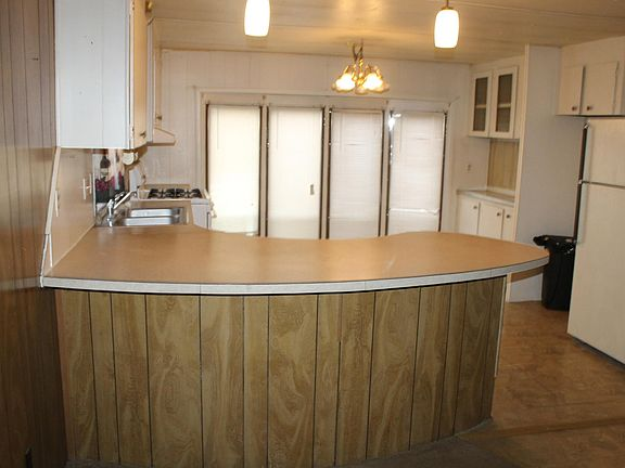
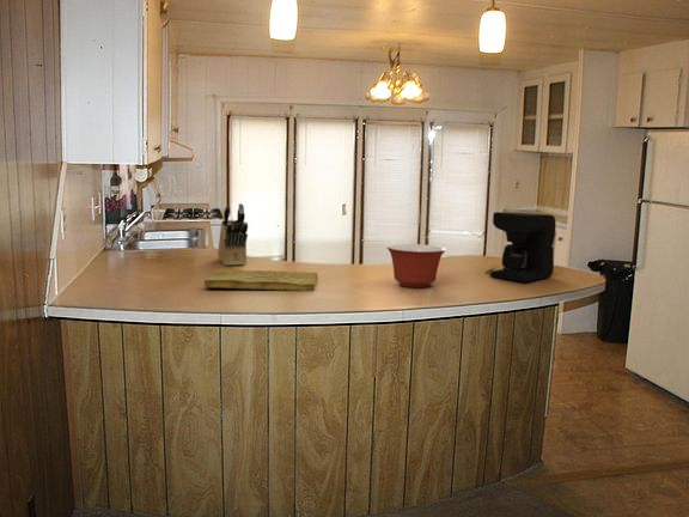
+ cutting board [203,268,318,292]
+ coffee maker [488,211,557,282]
+ mixing bowl [385,243,447,288]
+ knife block [217,202,249,267]
